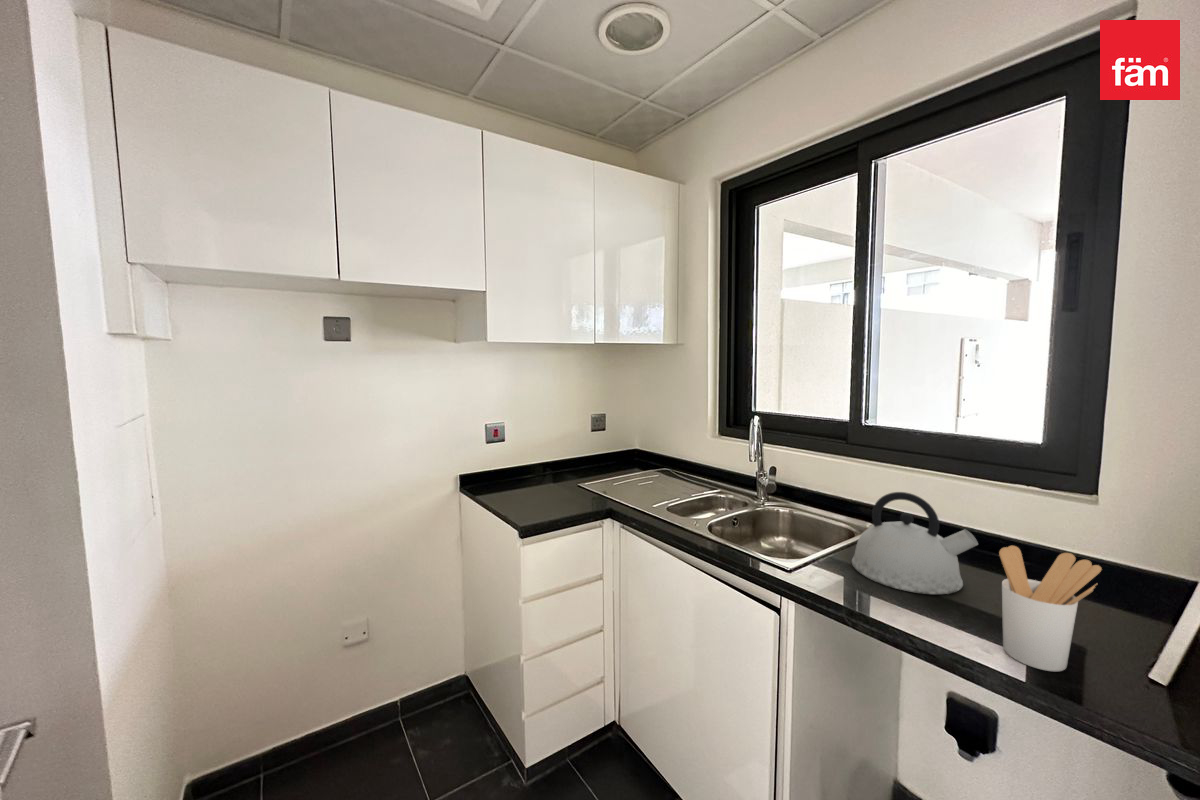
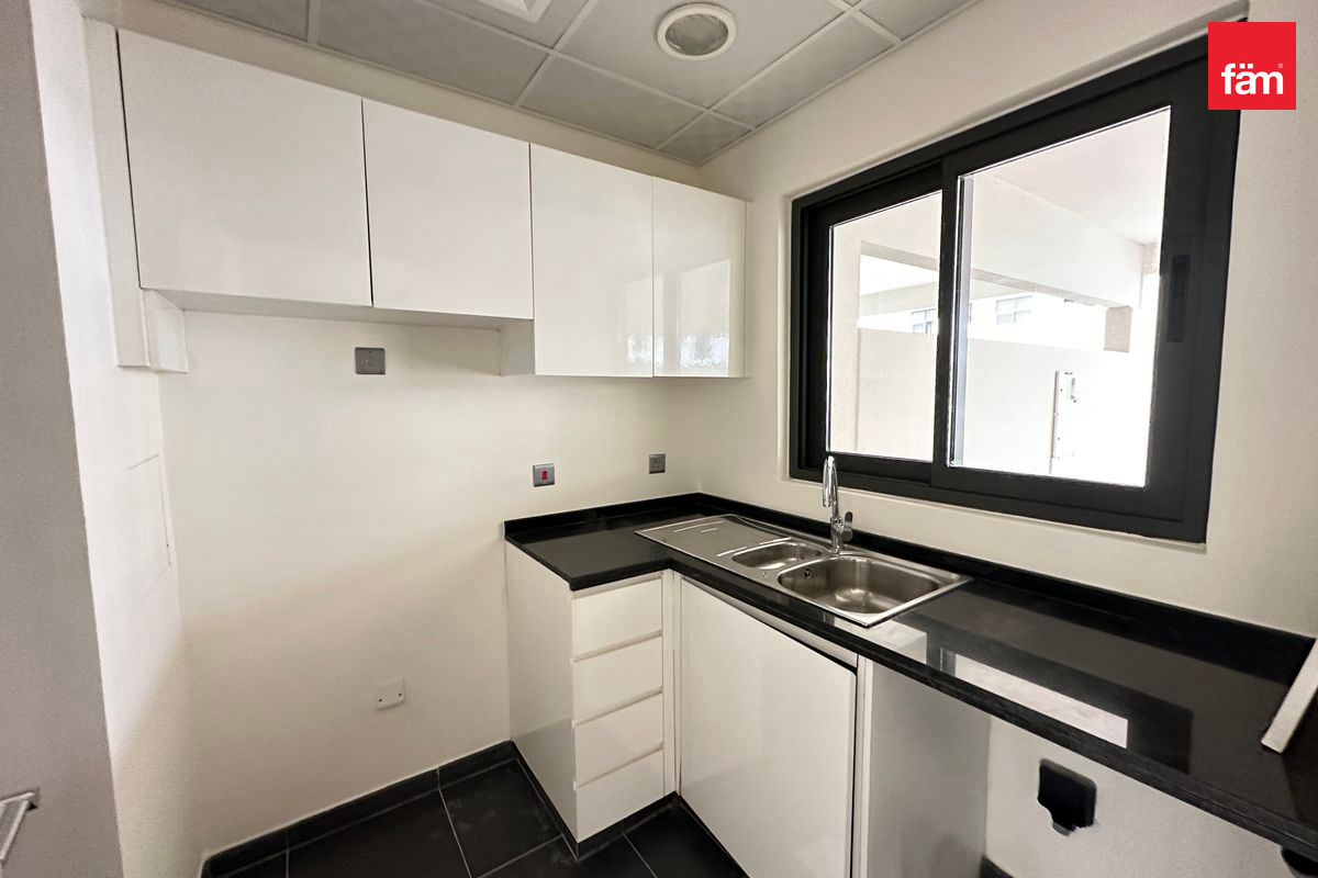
- kettle [851,491,979,595]
- utensil holder [998,545,1103,672]
